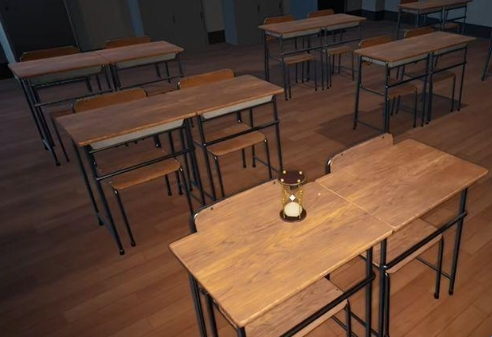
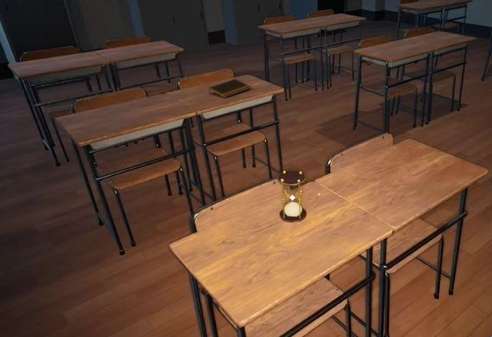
+ notepad [208,78,252,99]
